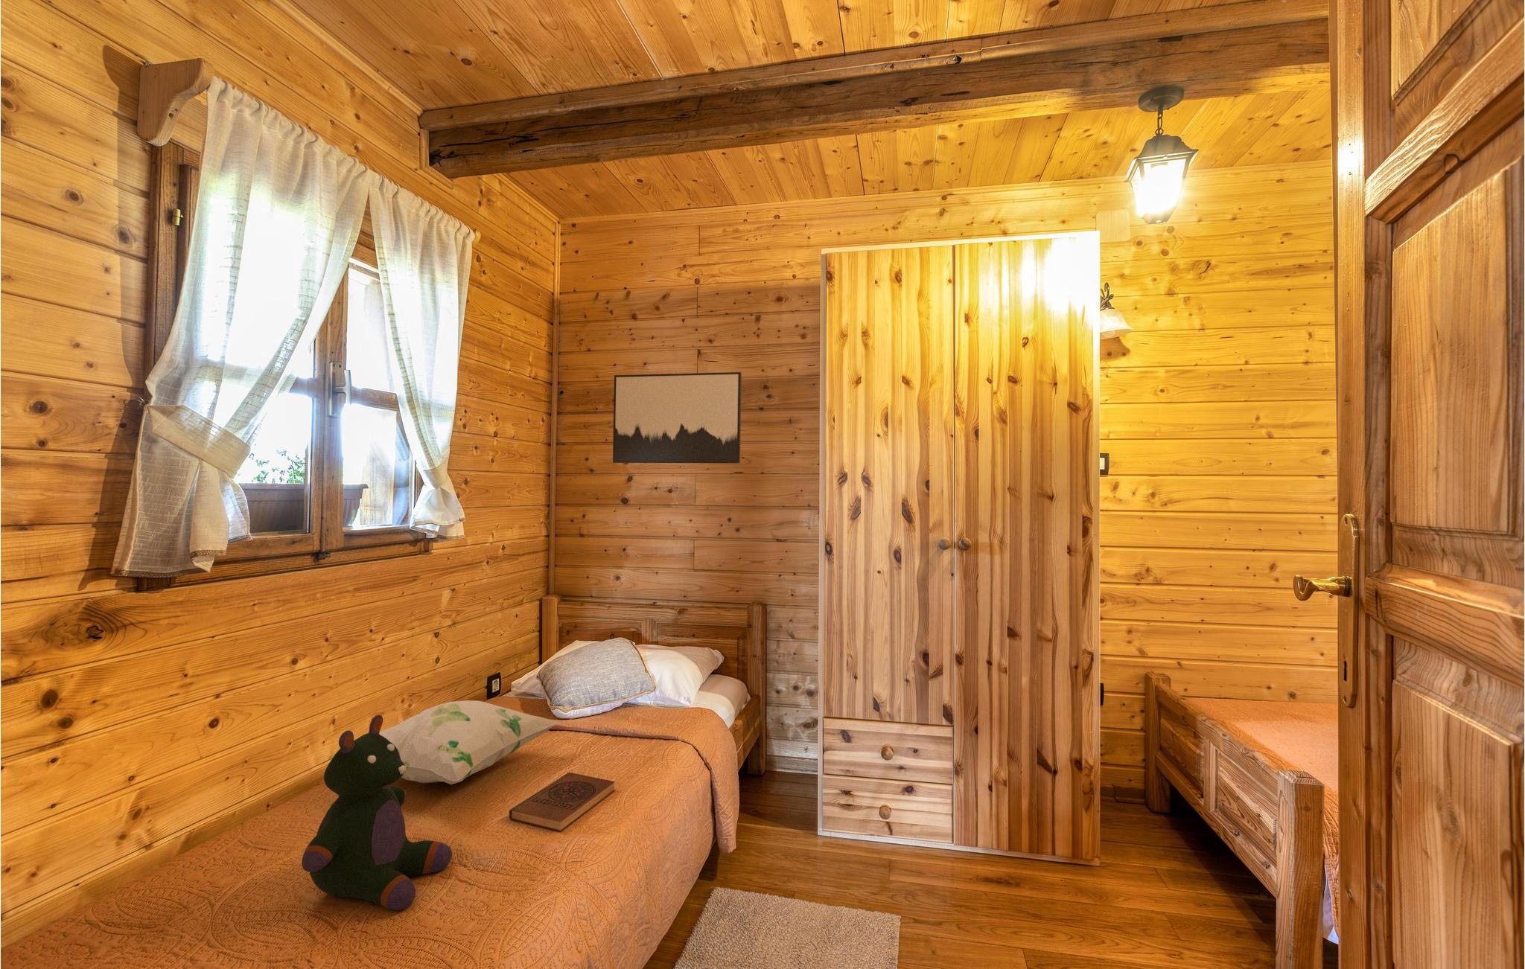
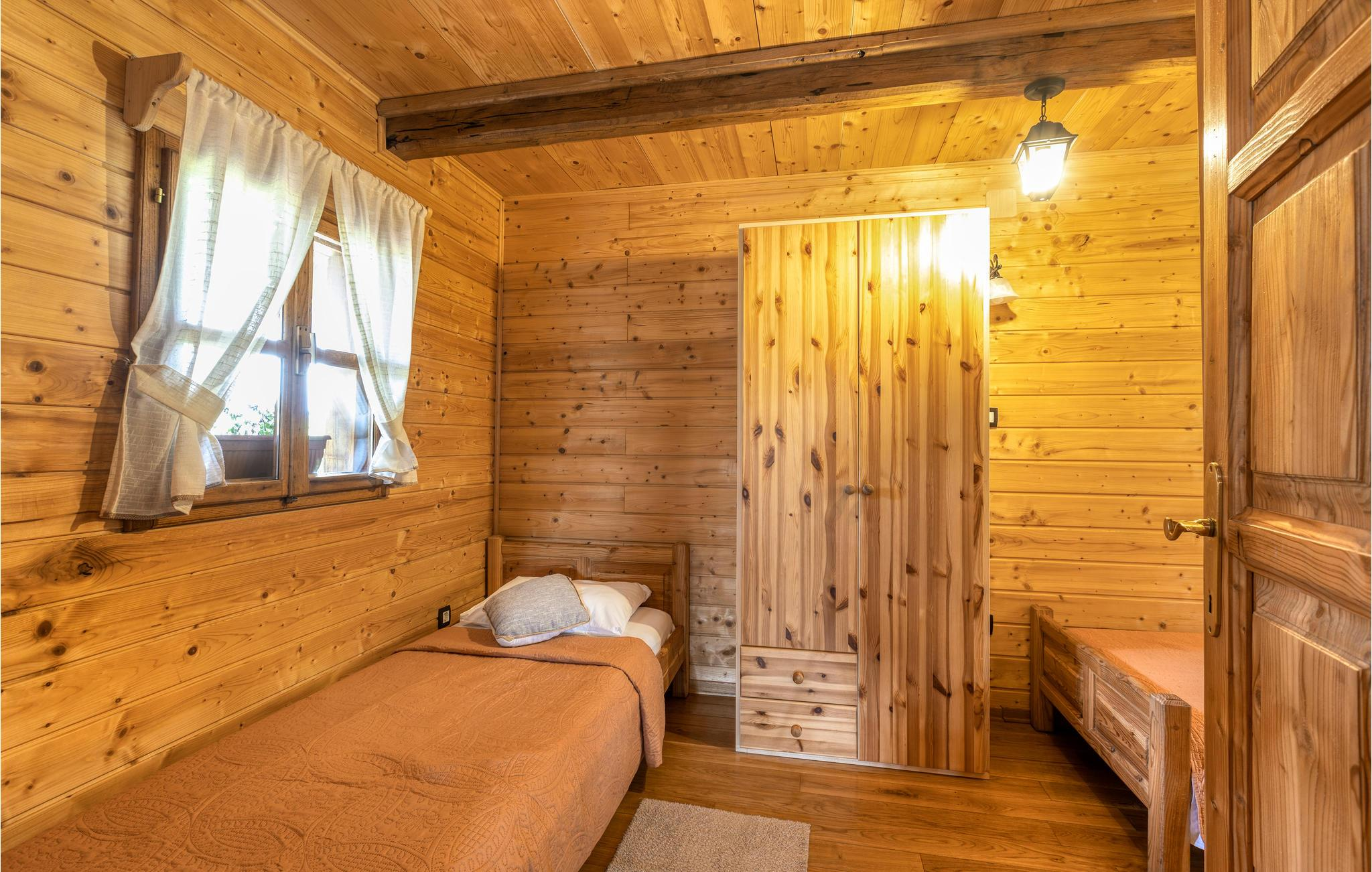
- book [509,772,616,832]
- wall art [612,371,742,464]
- decorative pillow [380,700,560,786]
- stuffed bear [301,713,452,911]
